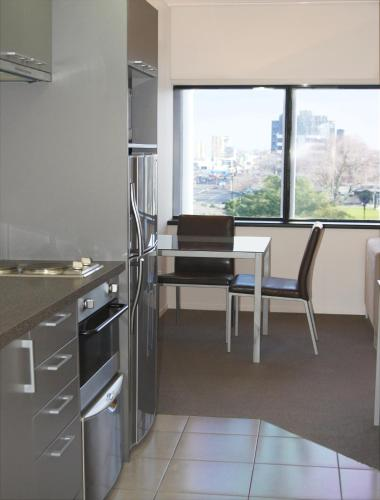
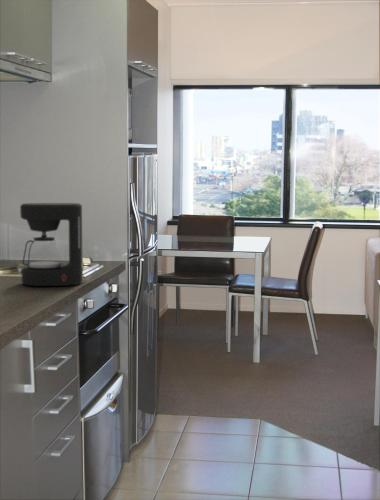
+ coffee maker [19,202,84,287]
